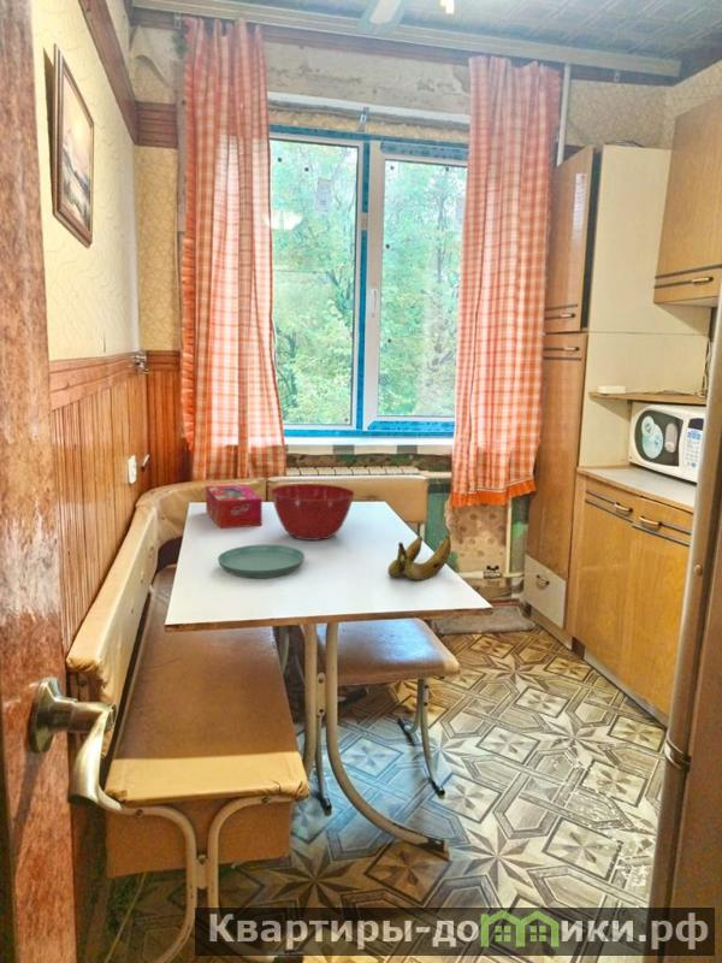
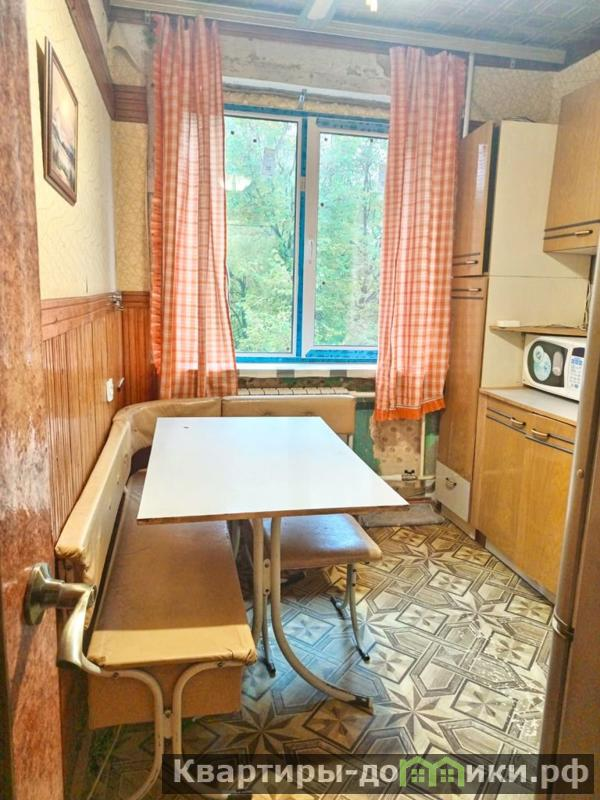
- mixing bowl [270,483,356,542]
- banana [387,534,452,581]
- tissue box [205,483,264,530]
- saucer [217,543,306,579]
